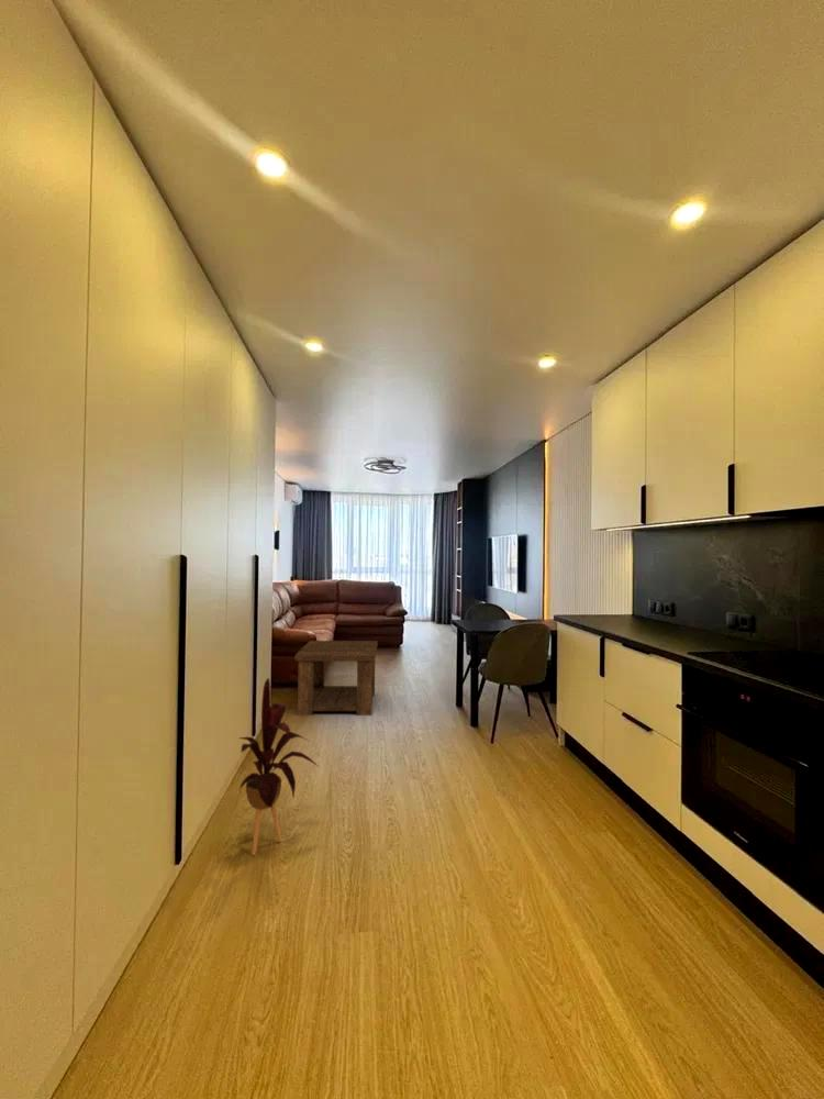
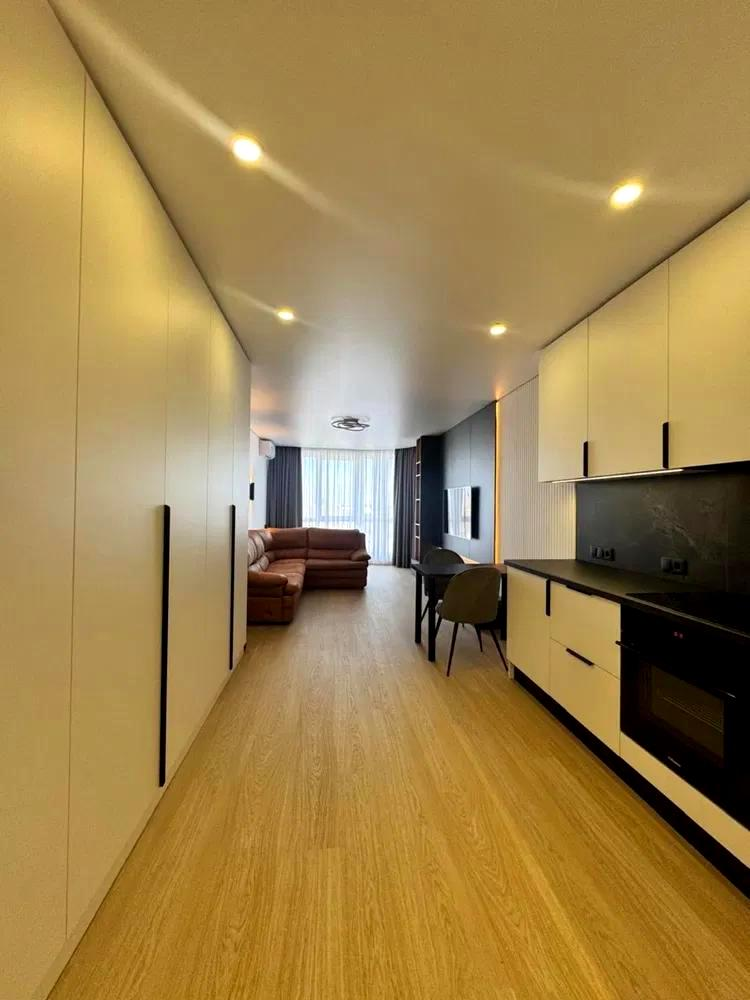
- house plant [238,677,320,856]
- side table [293,640,379,717]
